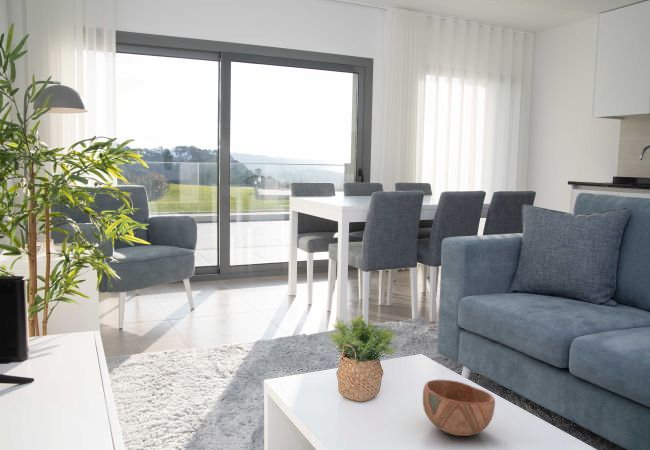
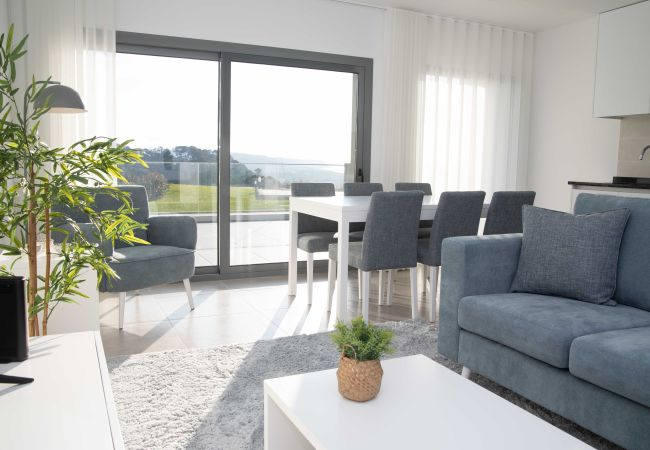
- bowl [422,379,496,437]
